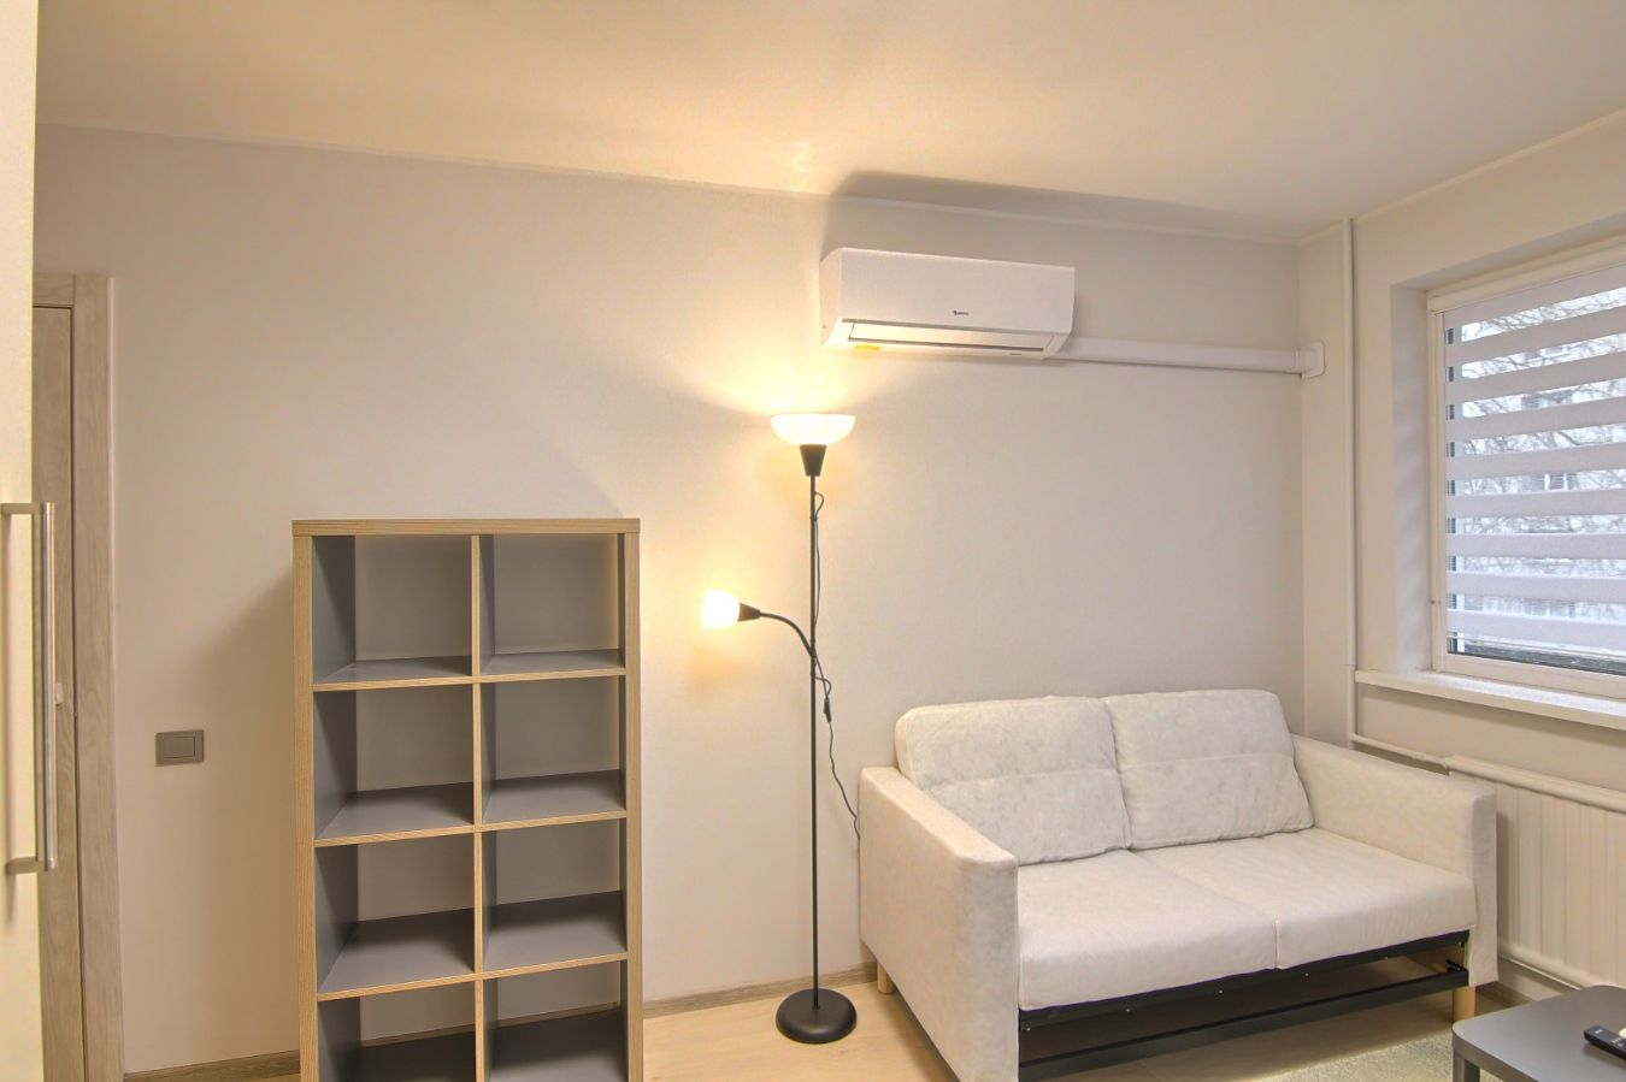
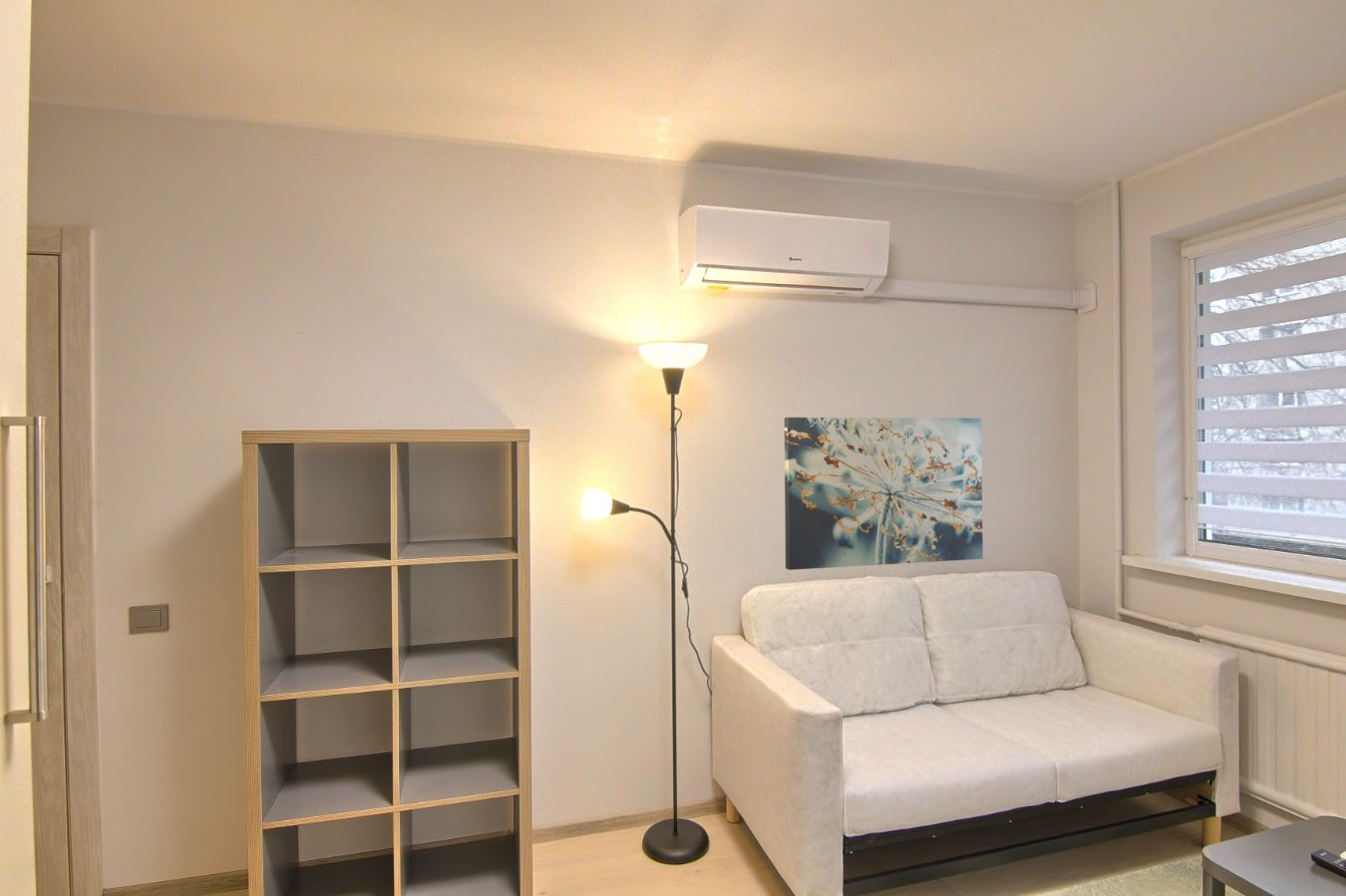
+ wall art [784,417,984,571]
